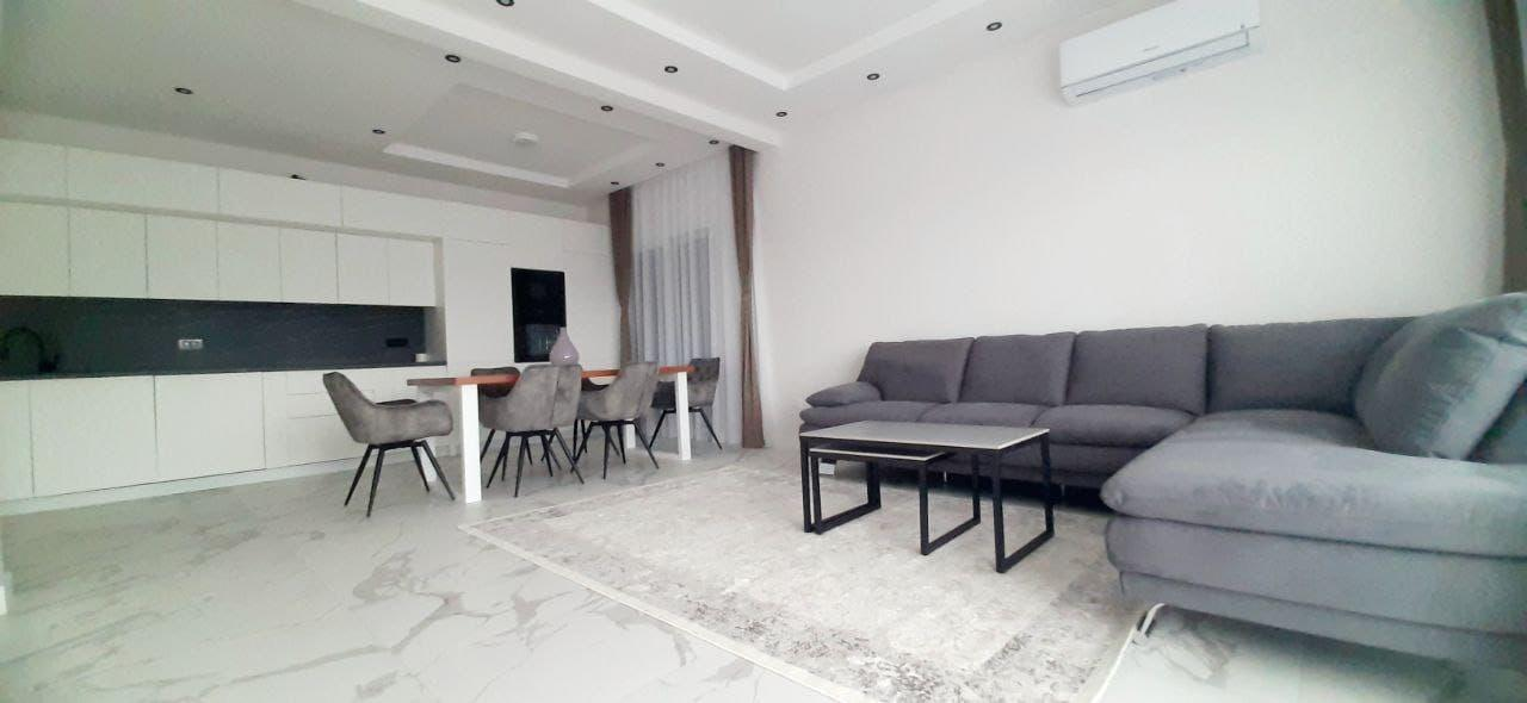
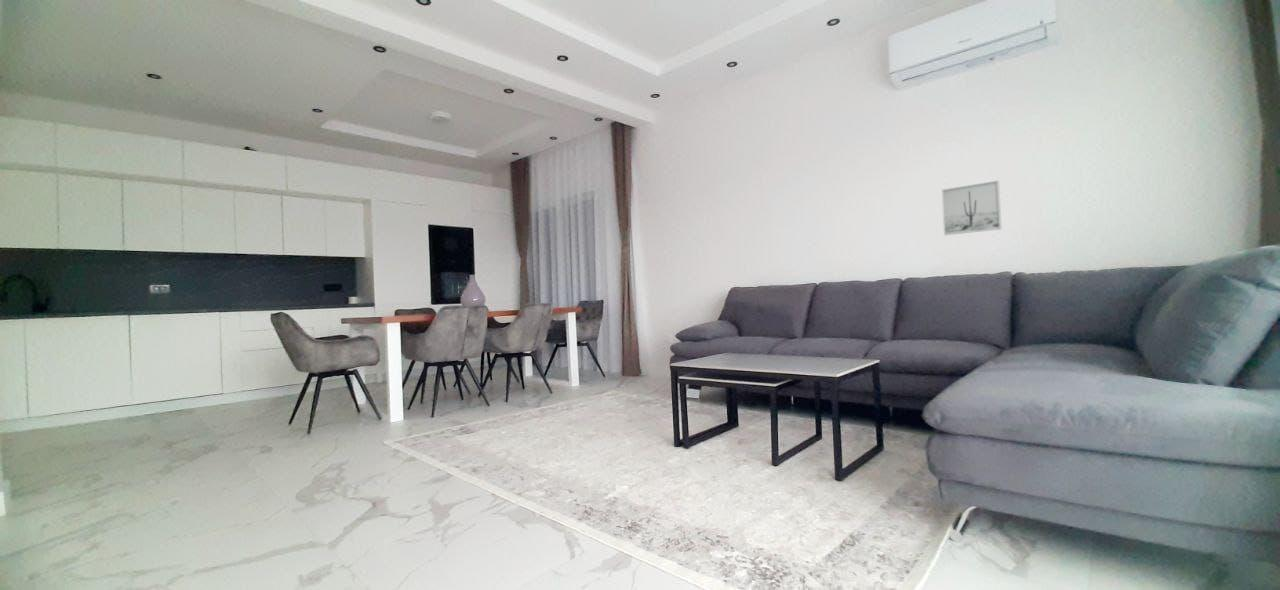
+ wall art [941,179,1003,236]
